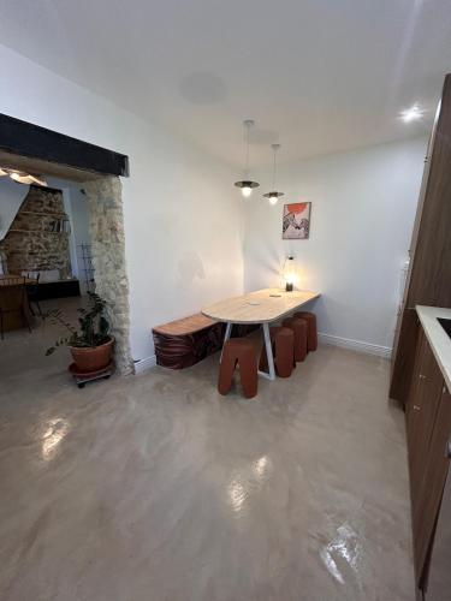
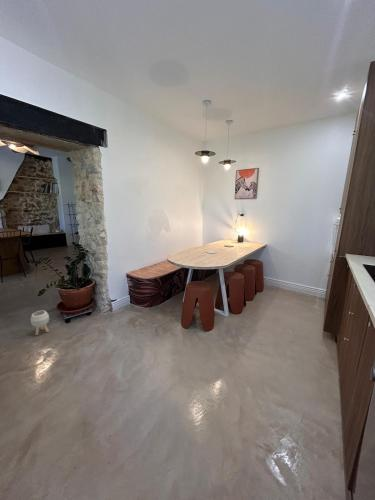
+ planter [30,310,50,336]
